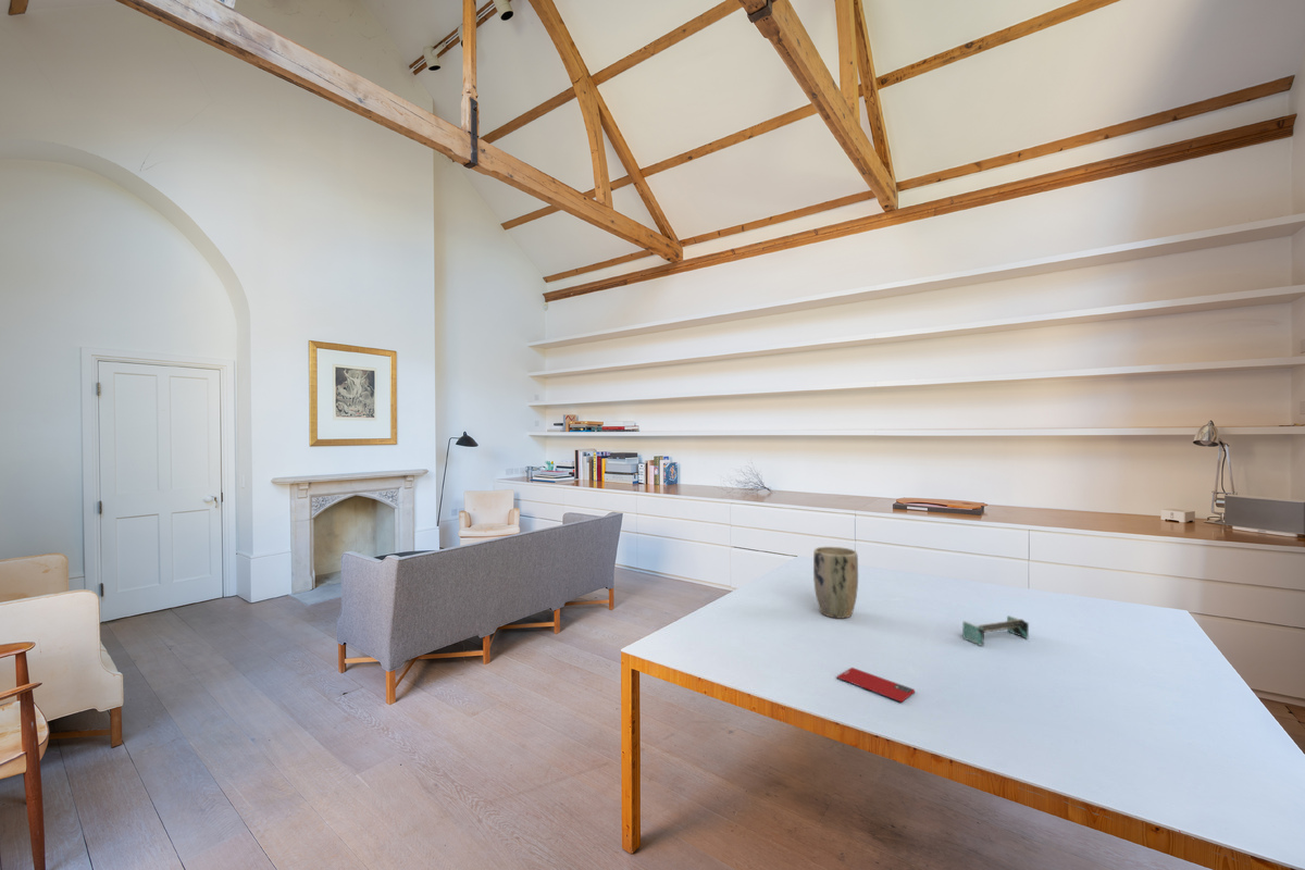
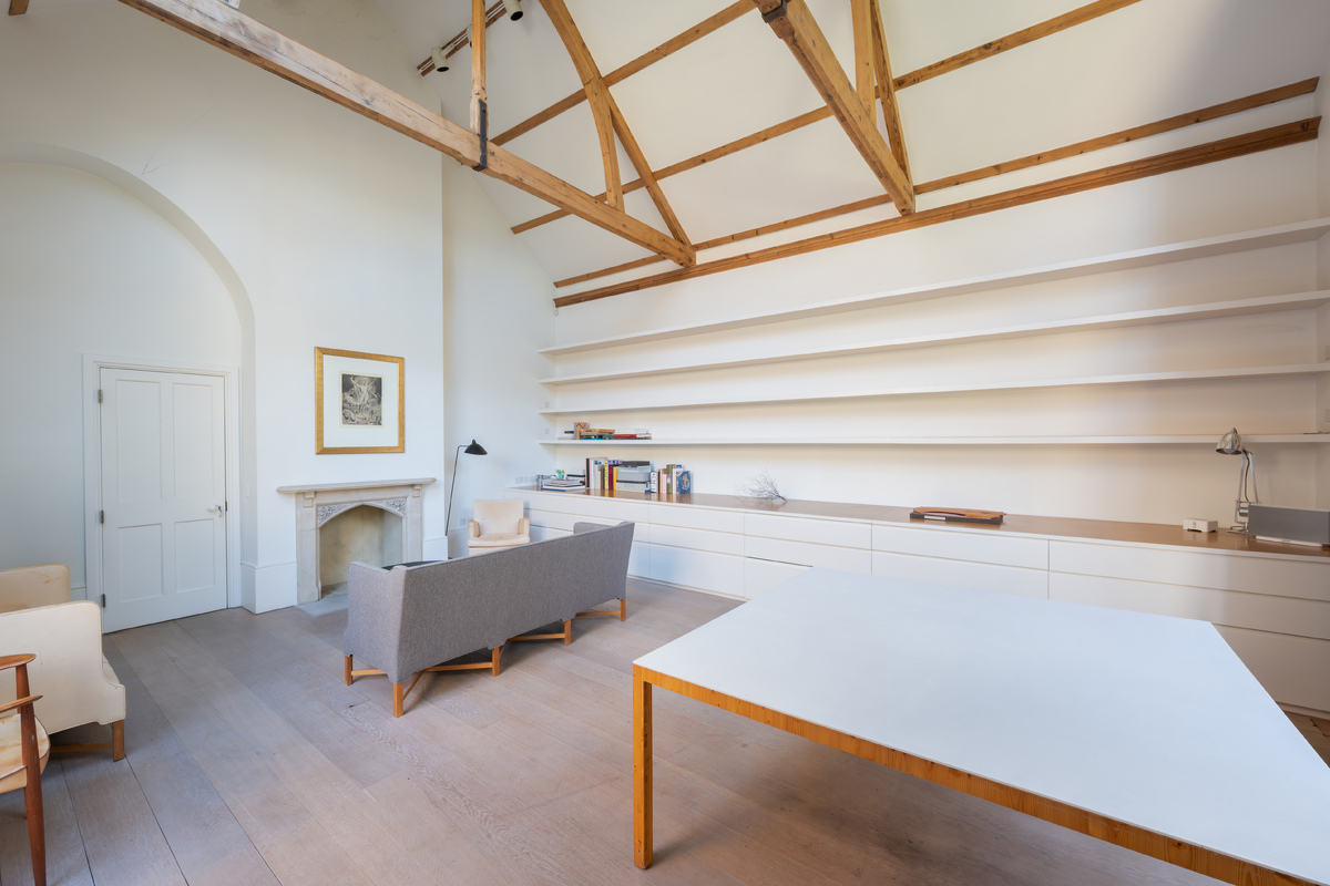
- plant pot [812,546,859,619]
- shelf [961,614,1030,647]
- smartphone [836,667,916,704]
